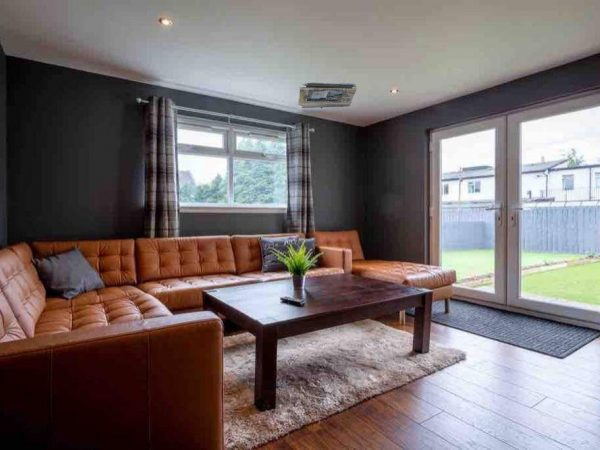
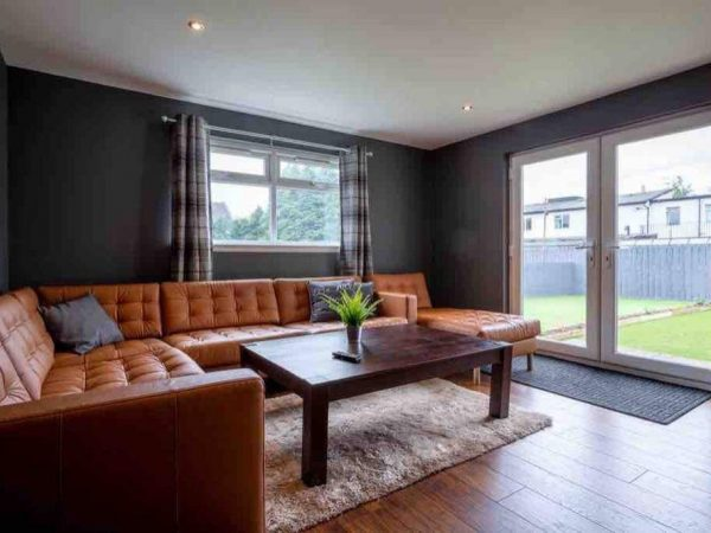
- architectural model [297,82,358,109]
